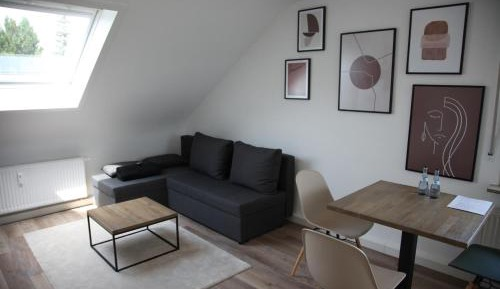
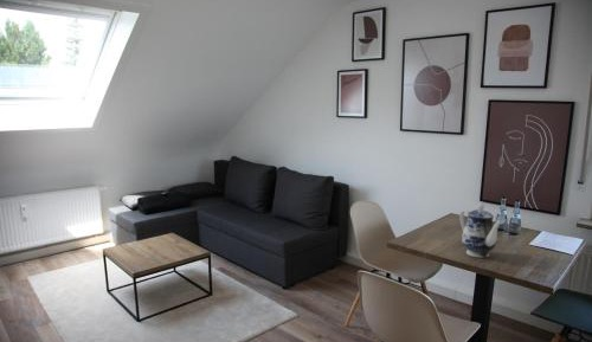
+ teapot [458,202,503,259]
